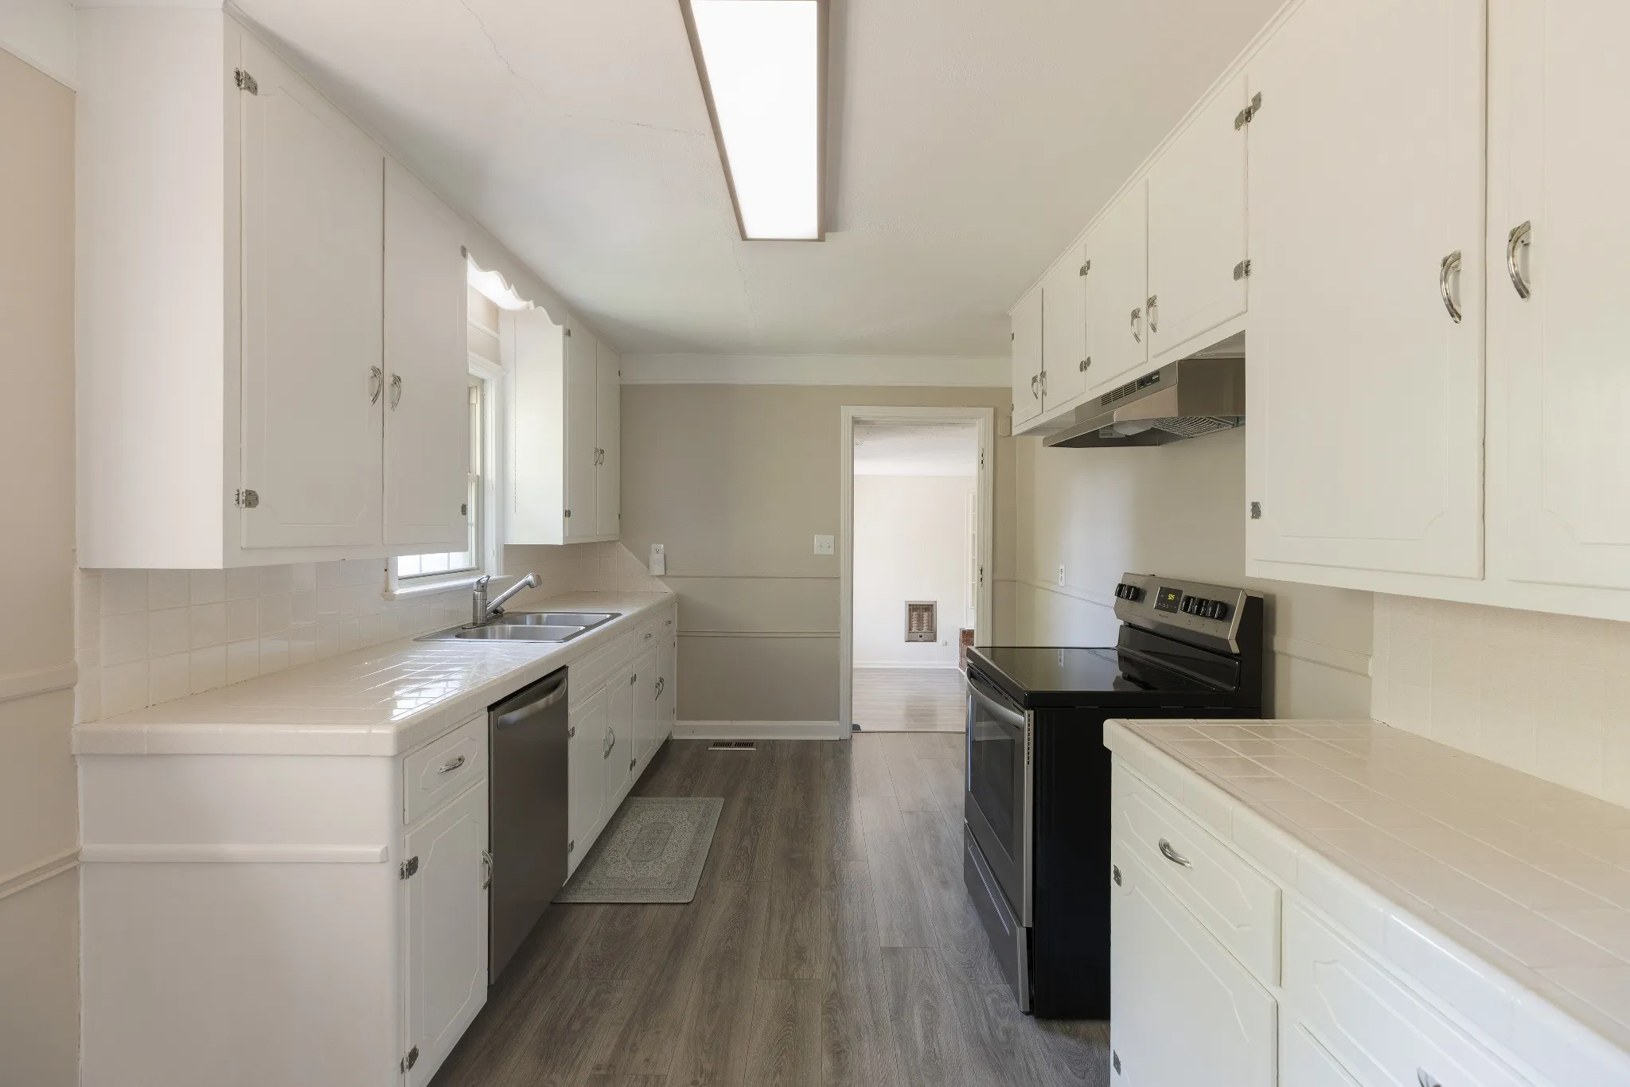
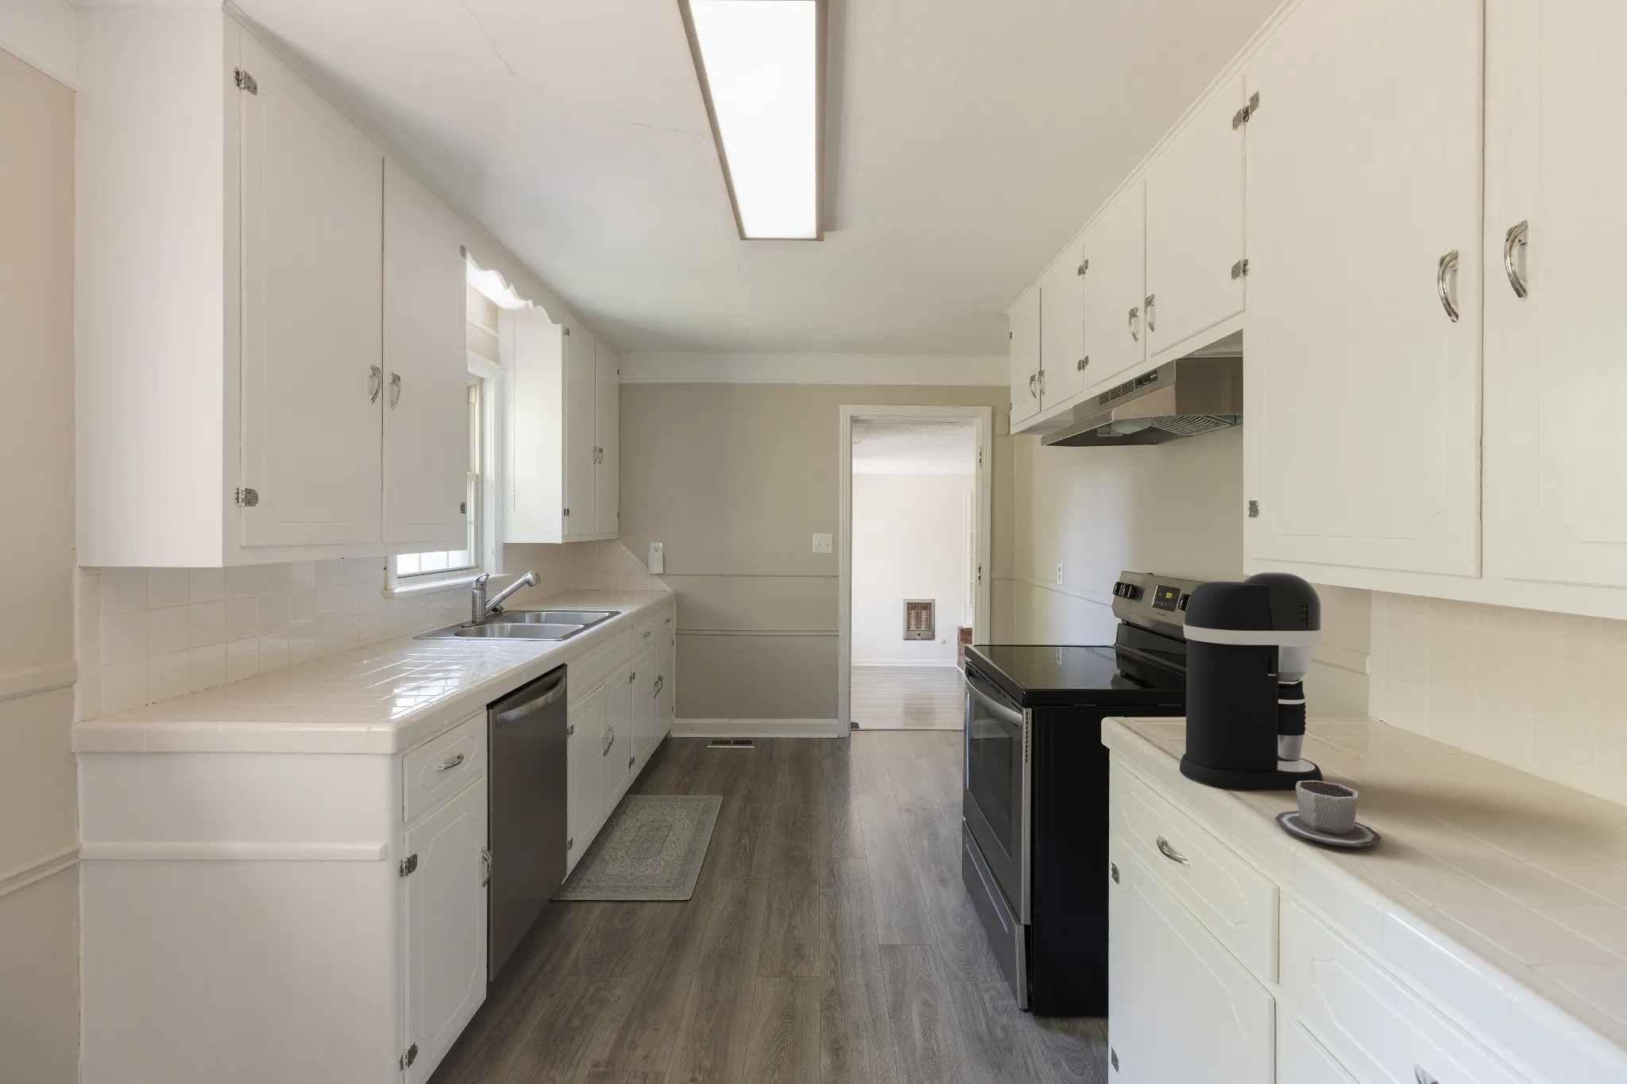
+ coffee maker [1179,571,1323,790]
+ cup [1275,780,1382,848]
